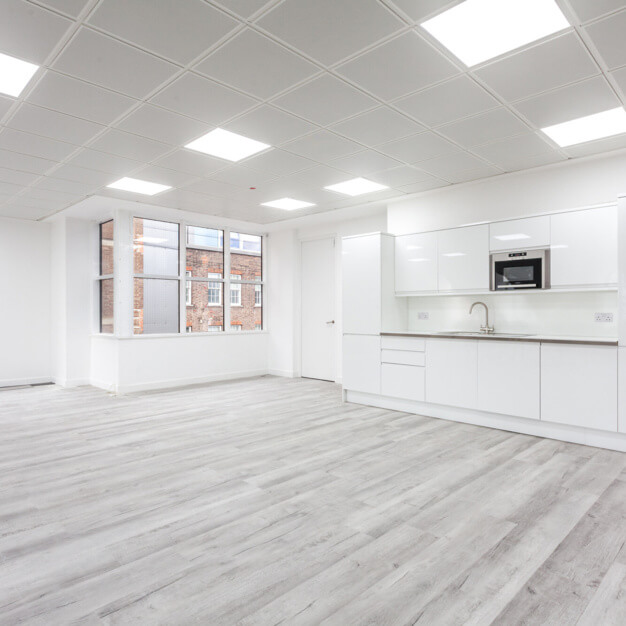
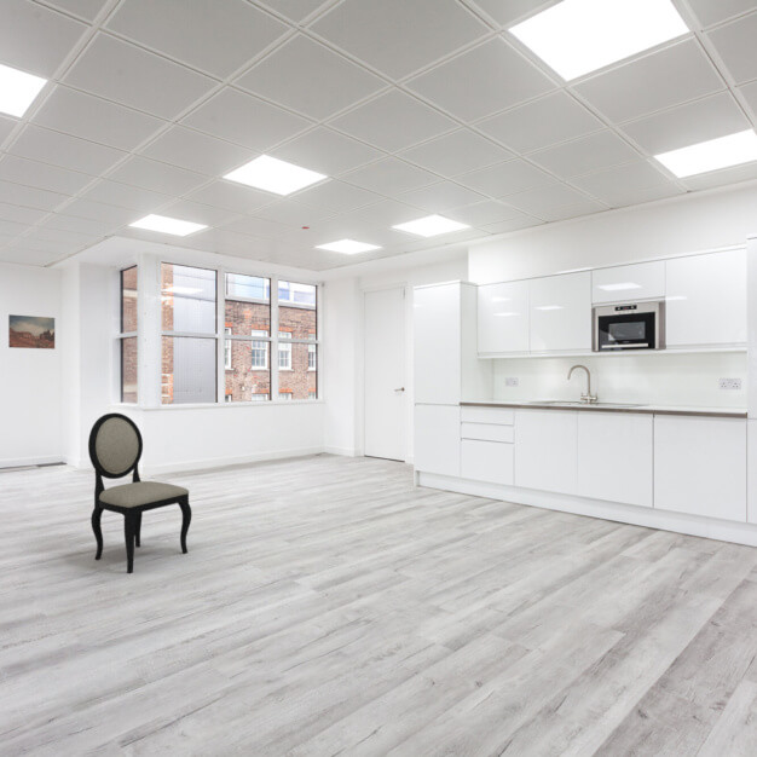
+ dining chair [87,411,192,574]
+ wall art [7,313,56,351]
